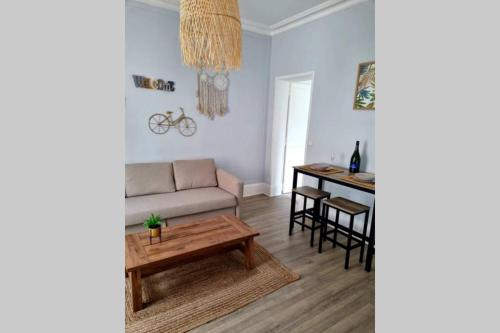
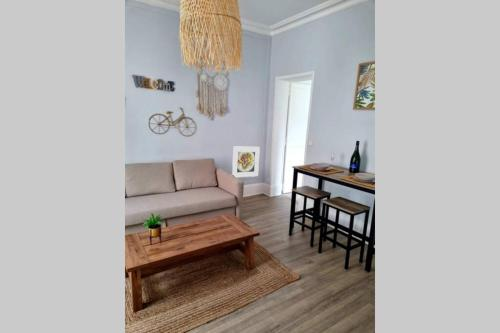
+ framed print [231,146,261,178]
